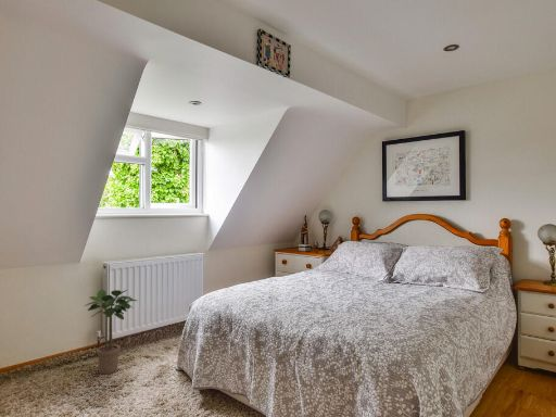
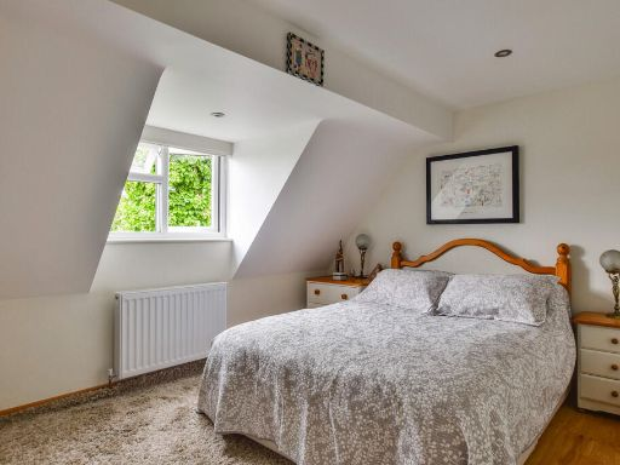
- potted plant [84,289,138,375]
